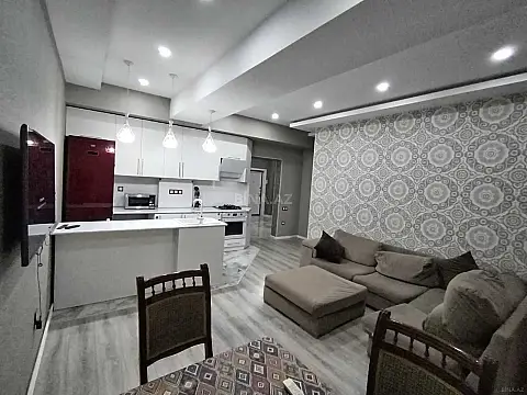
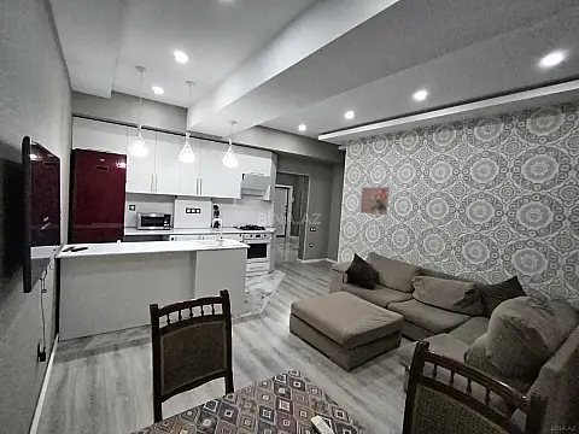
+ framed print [359,186,391,216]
